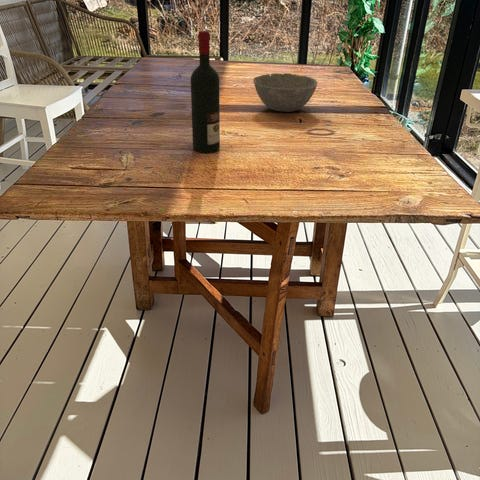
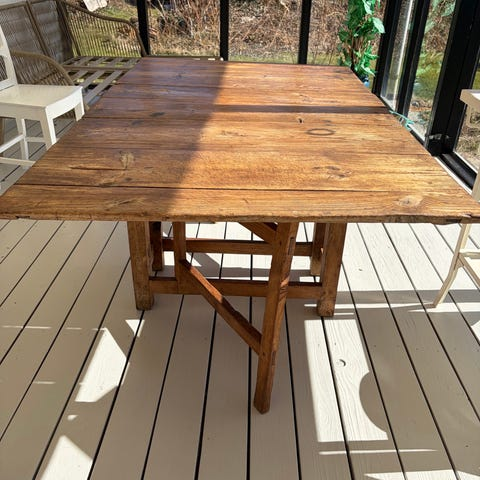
- bowl [252,72,319,113]
- alcohol [190,30,221,154]
